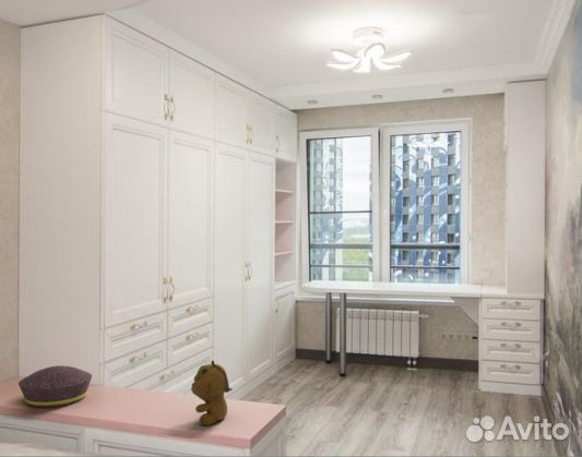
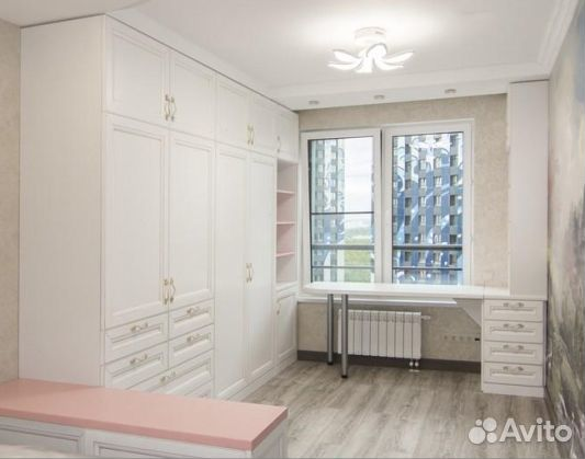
- stuffed bear [190,360,234,426]
- cushion [17,364,93,409]
